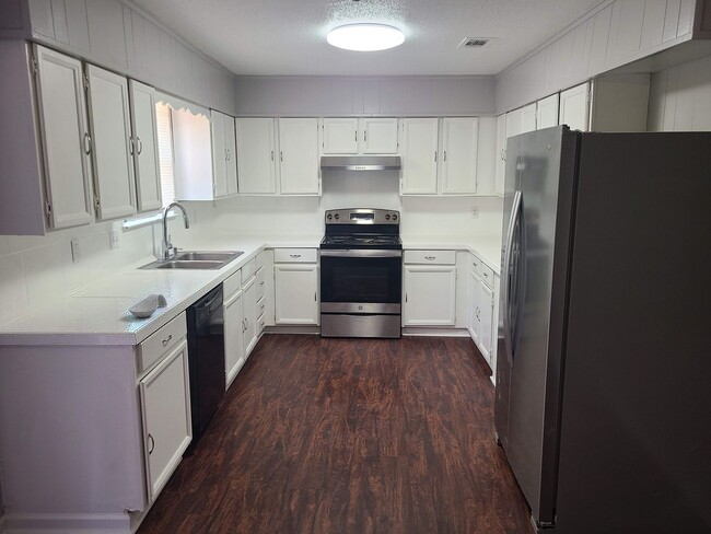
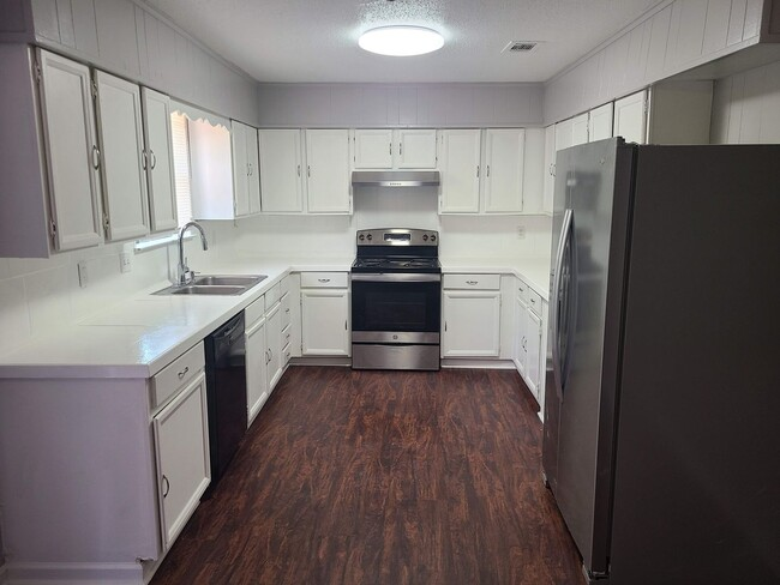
- spoon rest [128,293,168,318]
